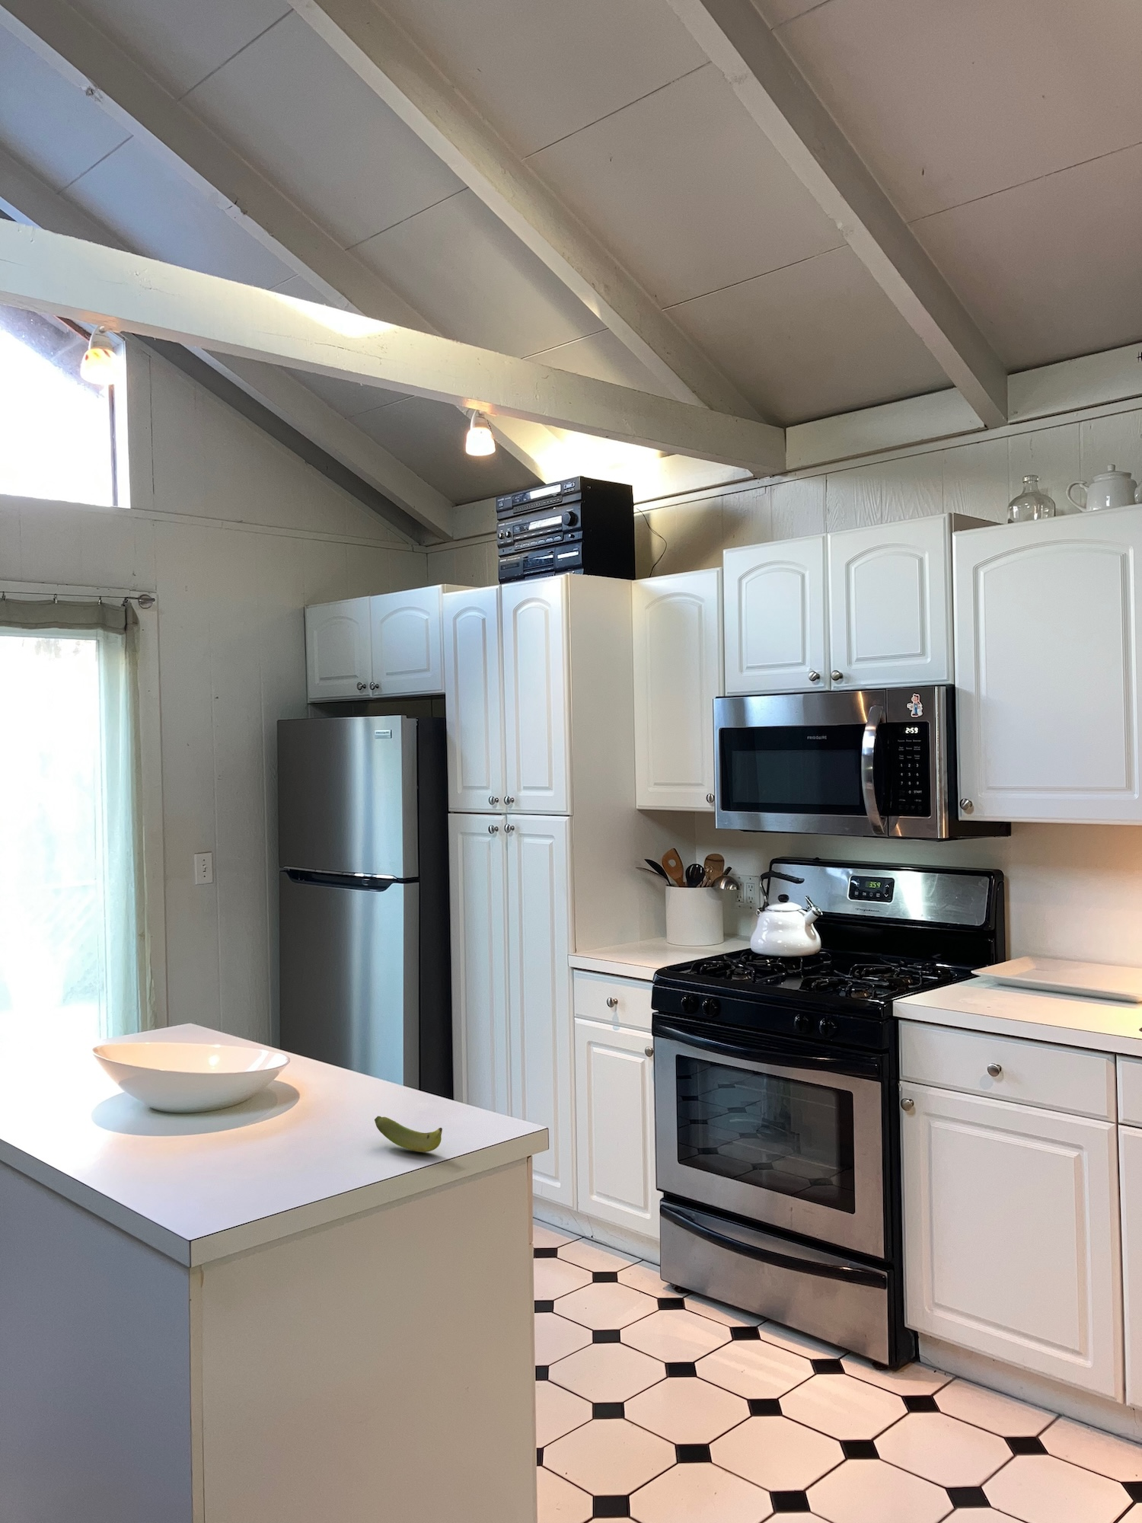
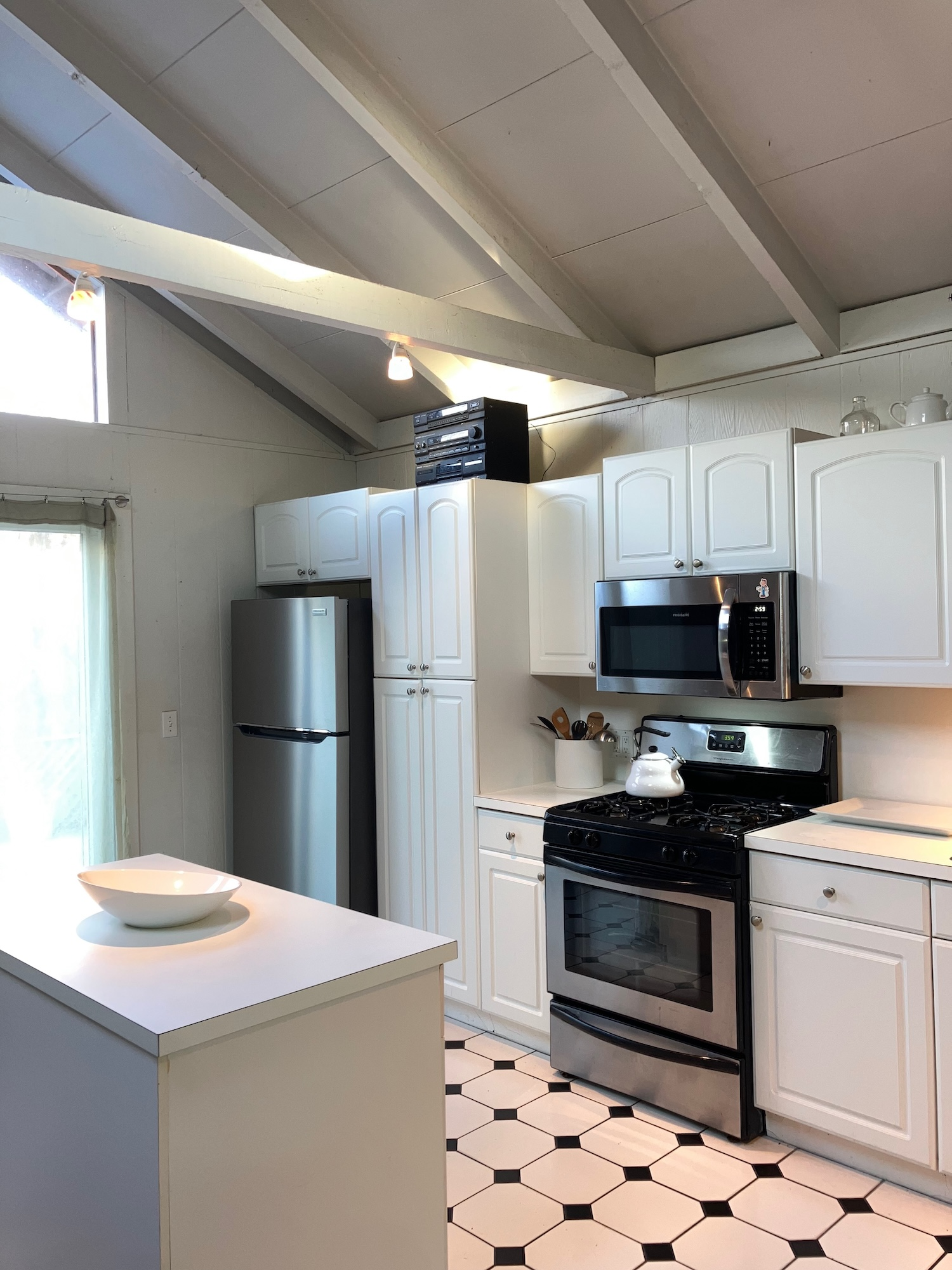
- banana [374,1115,443,1152]
